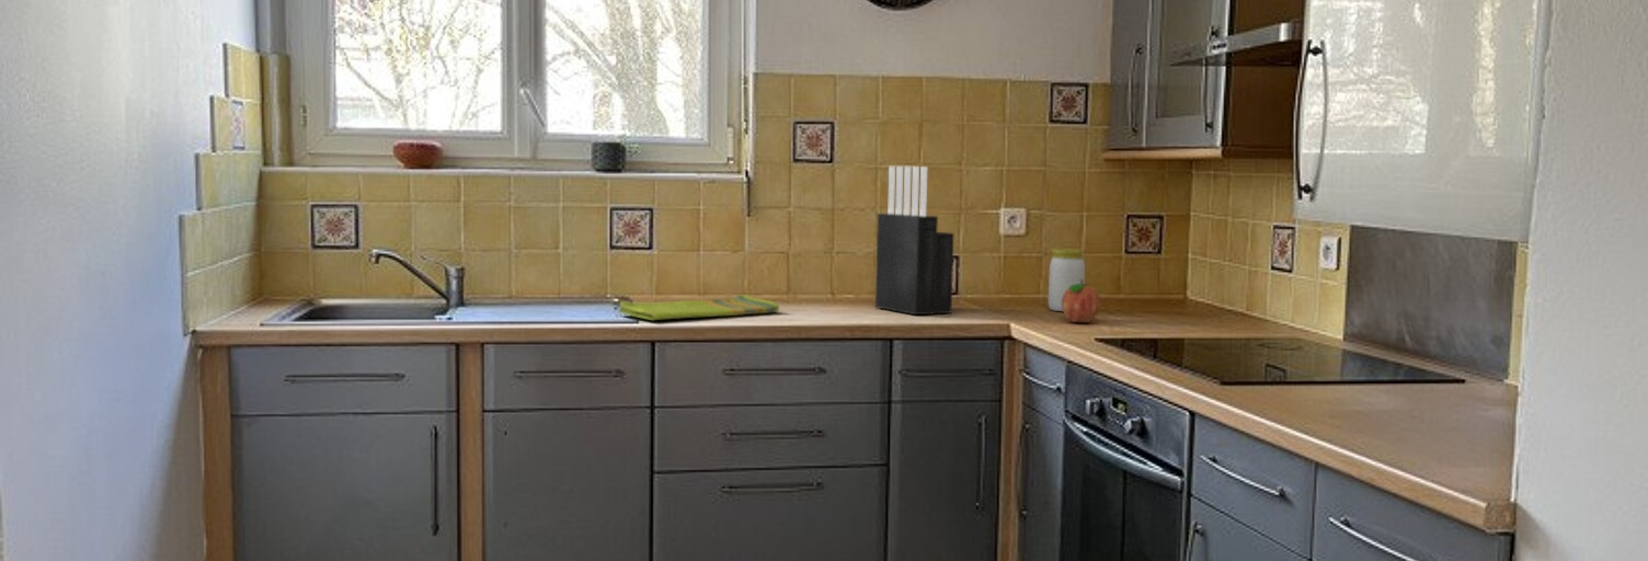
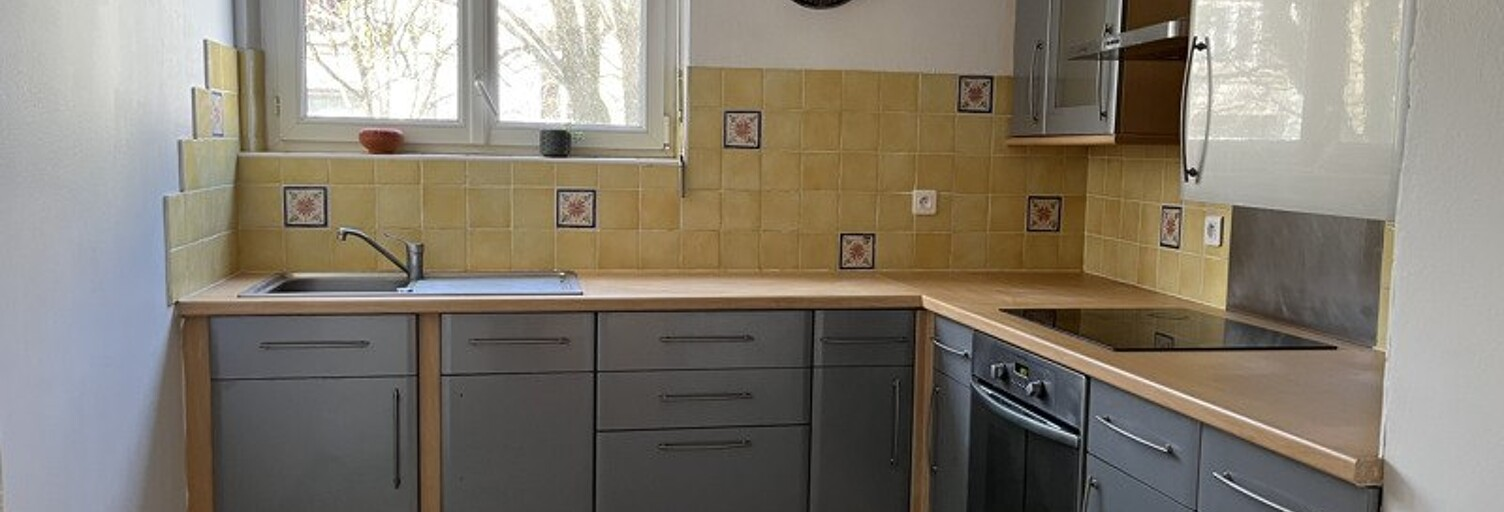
- dish towel [618,294,780,321]
- jar [1048,248,1086,312]
- knife block [874,165,955,316]
- fruit [1062,279,1101,323]
